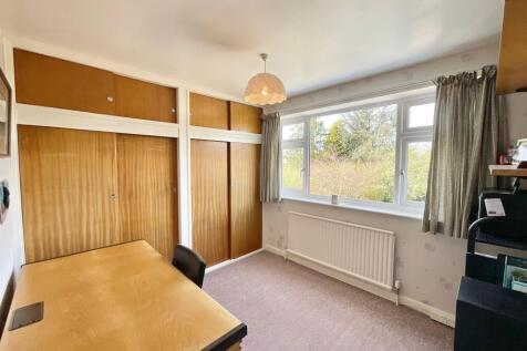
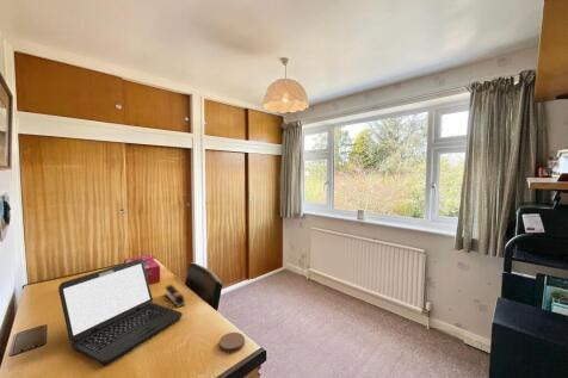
+ laptop [57,260,184,366]
+ stapler [165,284,186,309]
+ tissue box [123,254,161,285]
+ coaster [218,331,246,353]
